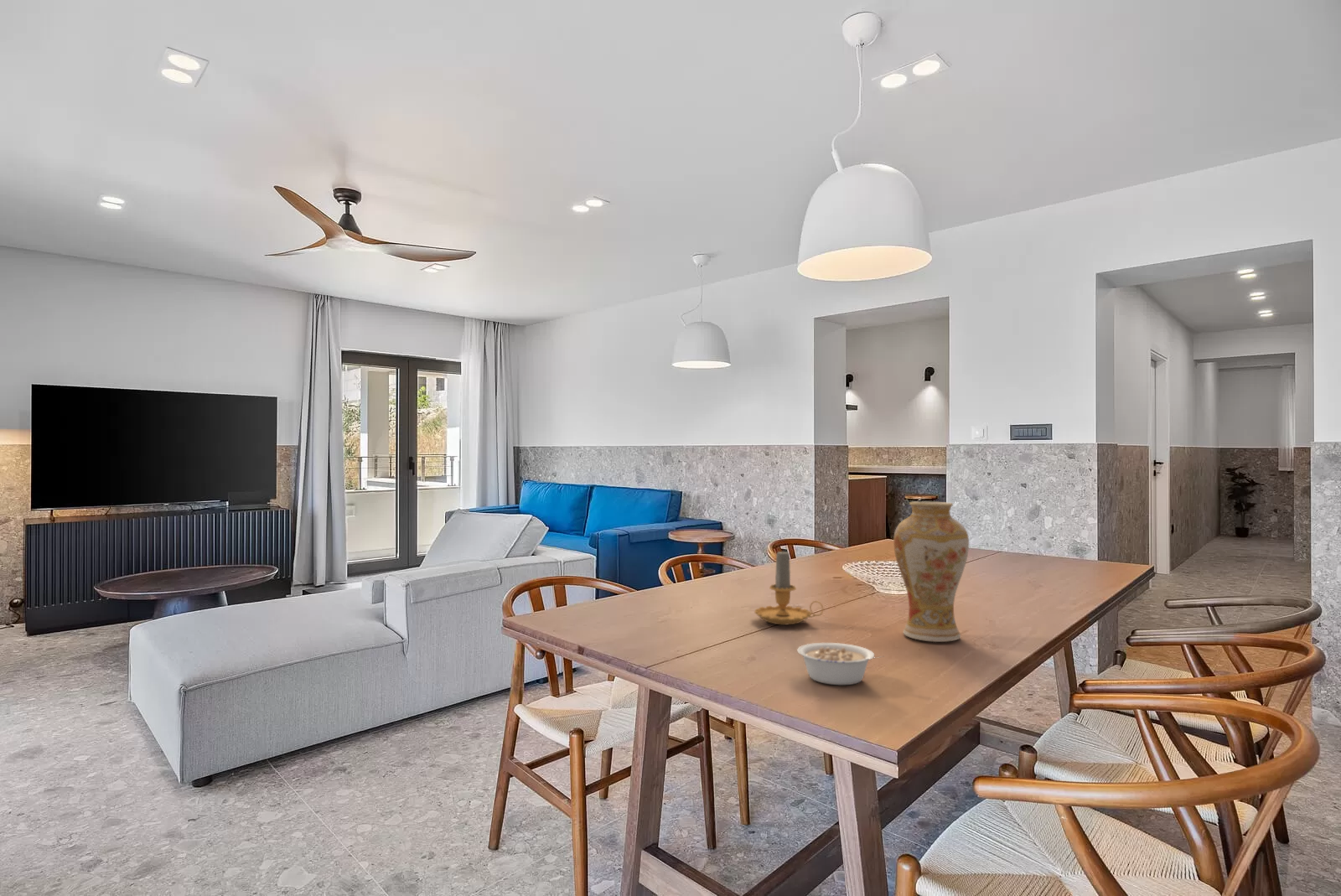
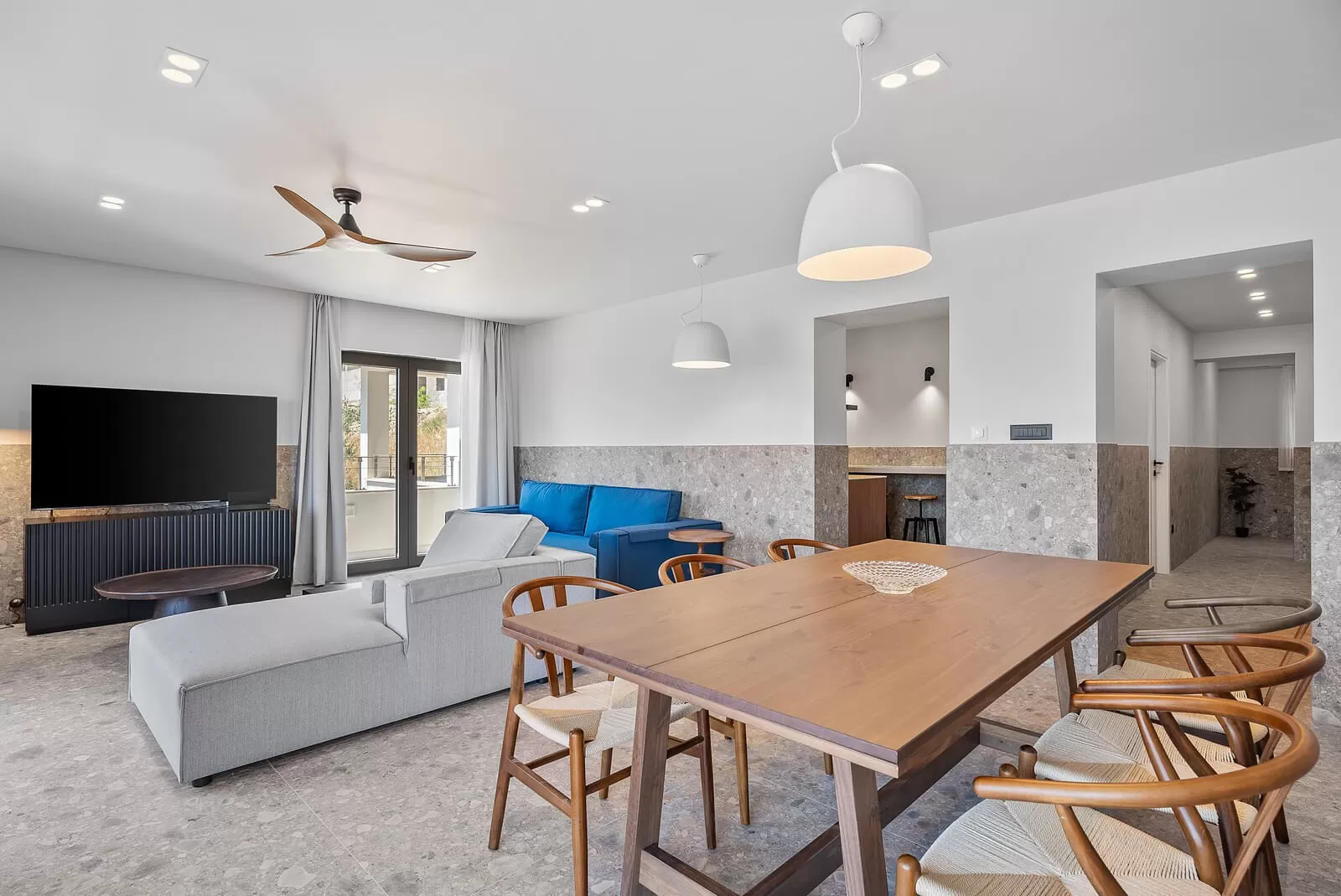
- vase [893,500,970,643]
- legume [796,642,884,686]
- candle [753,550,825,625]
